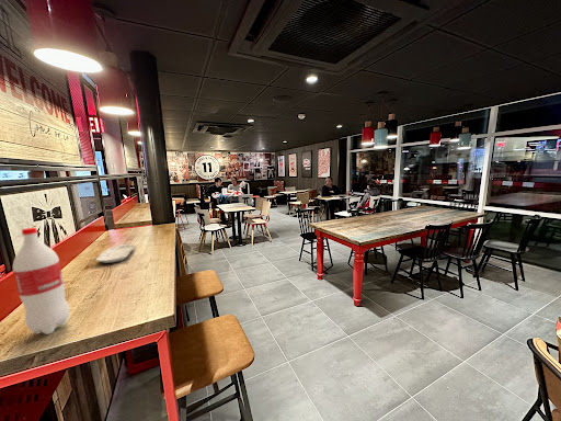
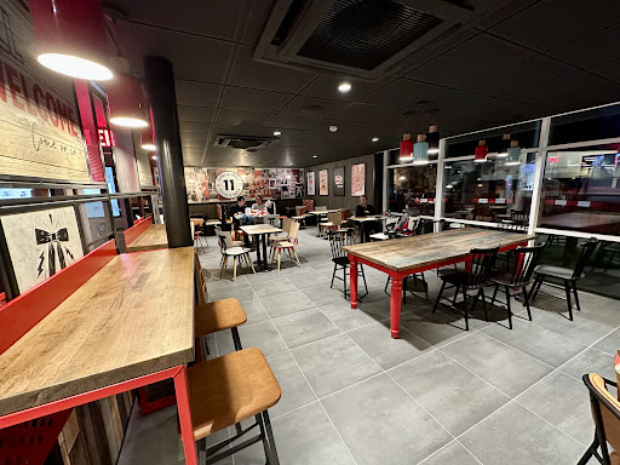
- food tray [95,243,136,264]
- soda bottle [12,227,71,335]
